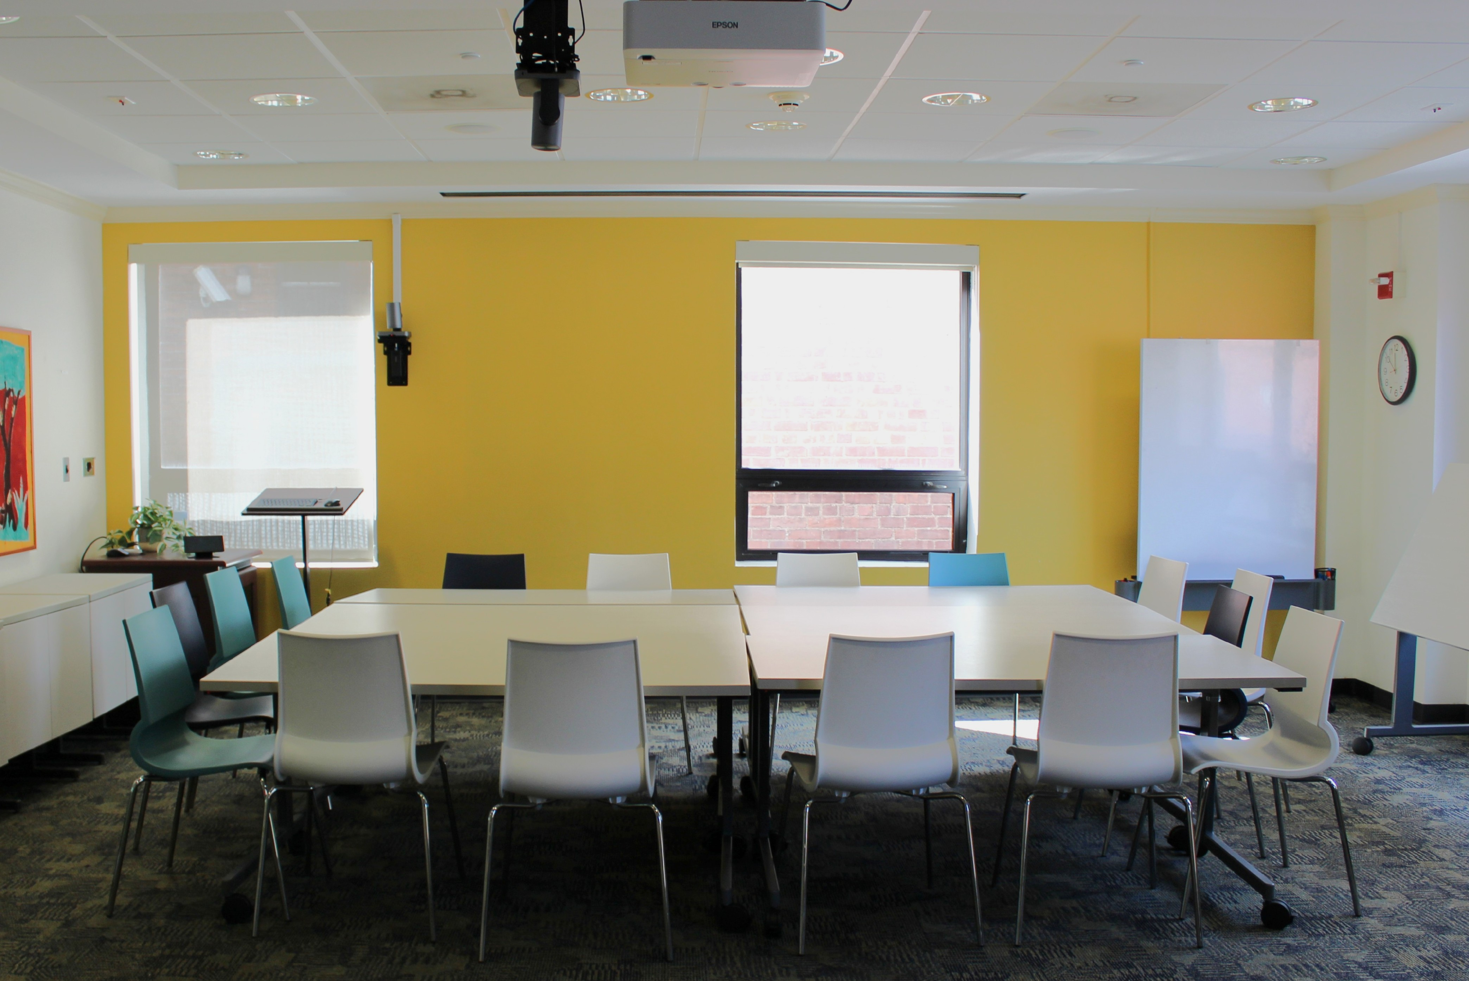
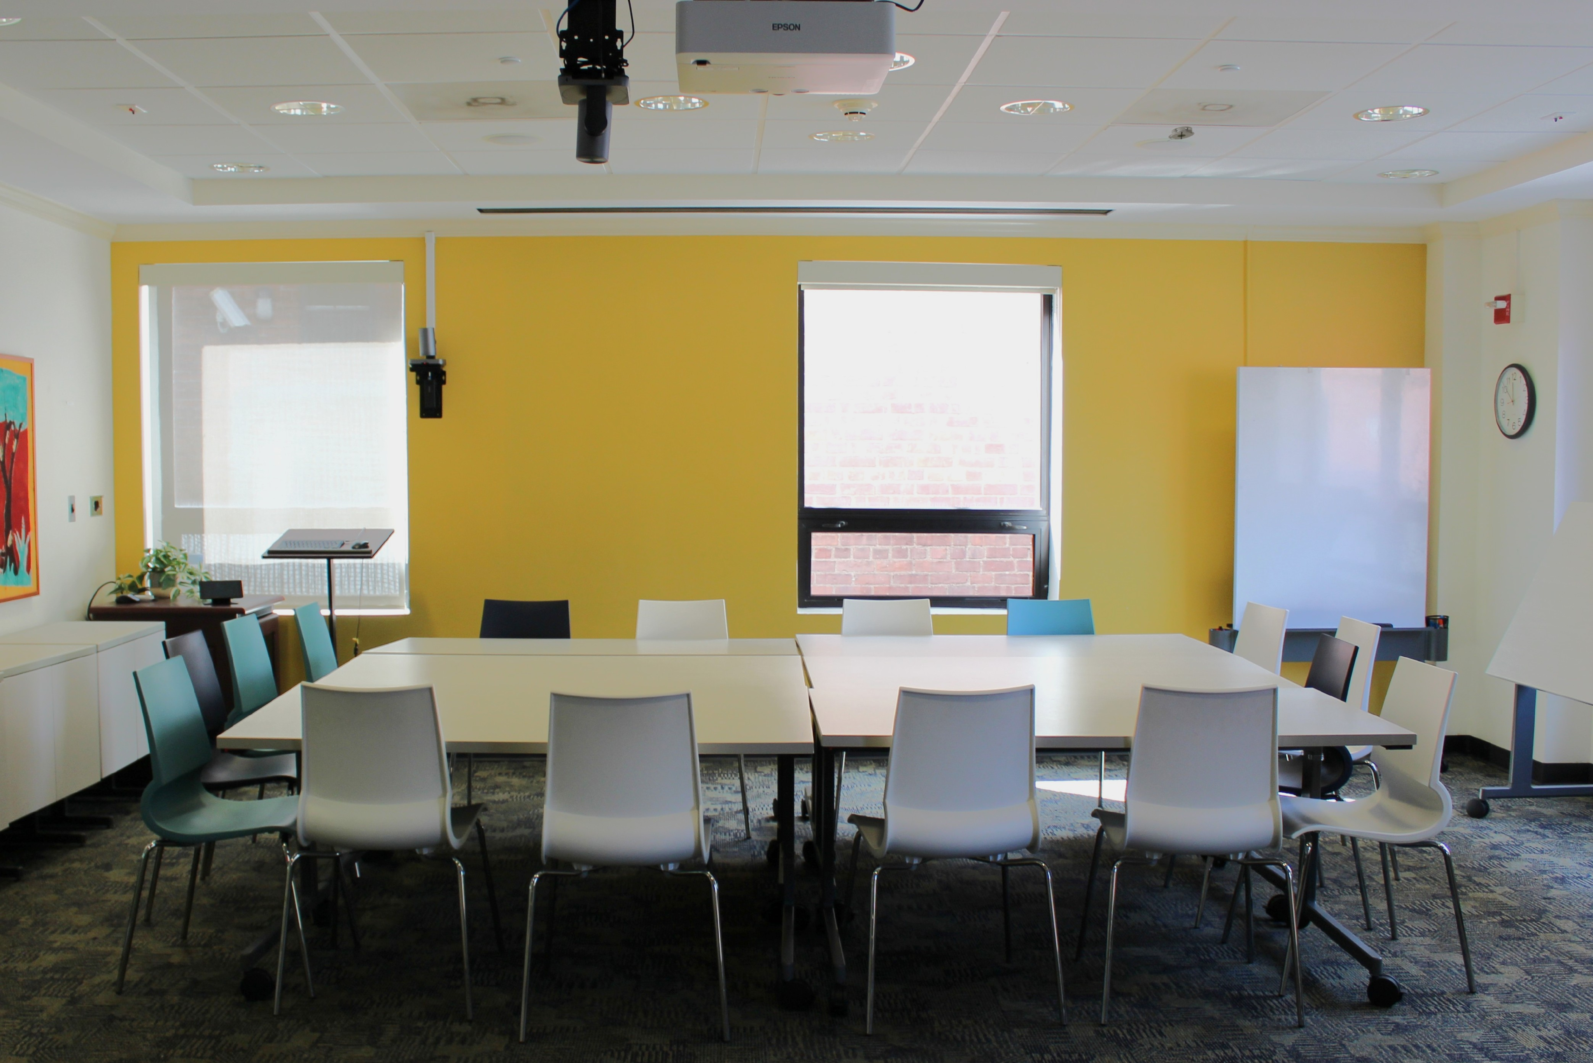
+ smoke detector [1167,126,1194,141]
